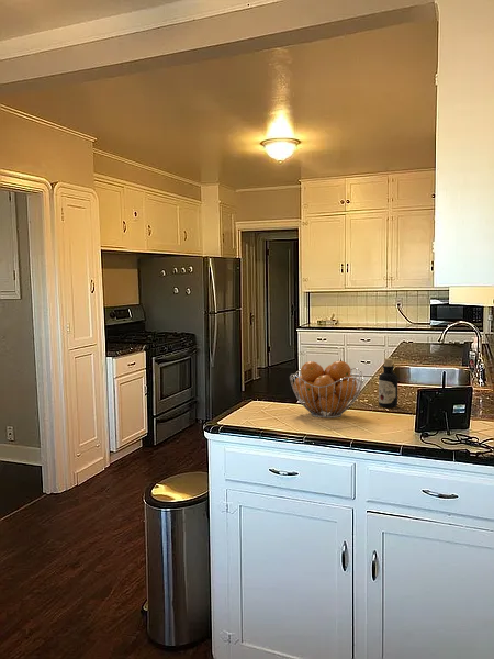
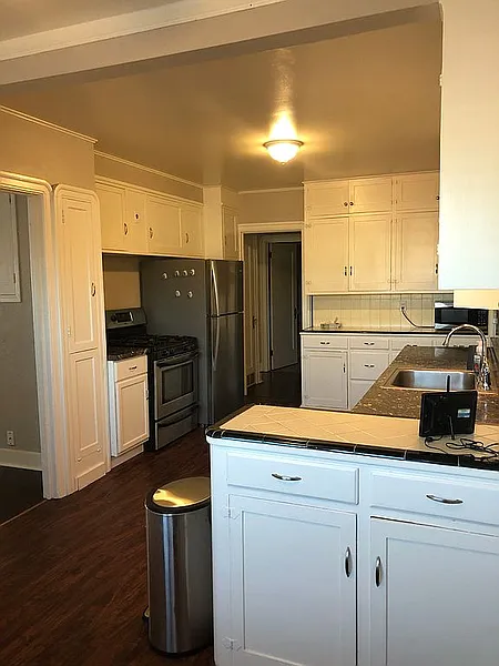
- fruit basket [289,360,364,420]
- bottle [378,357,398,409]
